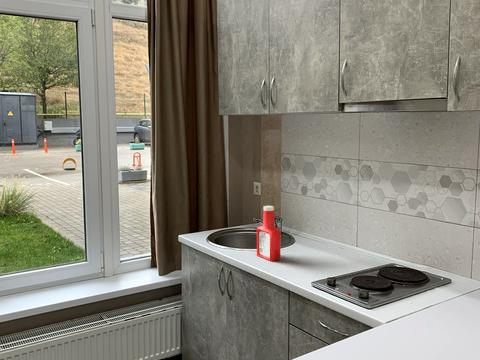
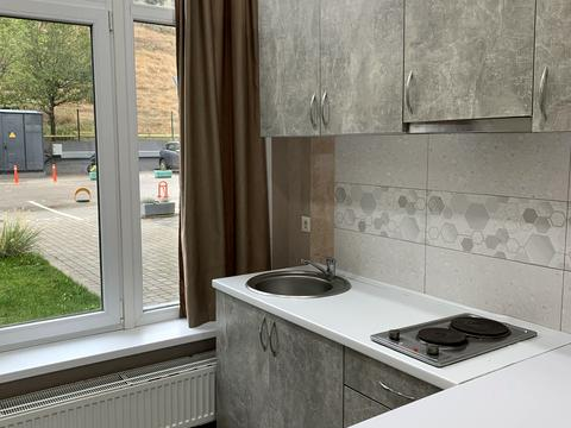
- soap bottle [256,205,282,262]
